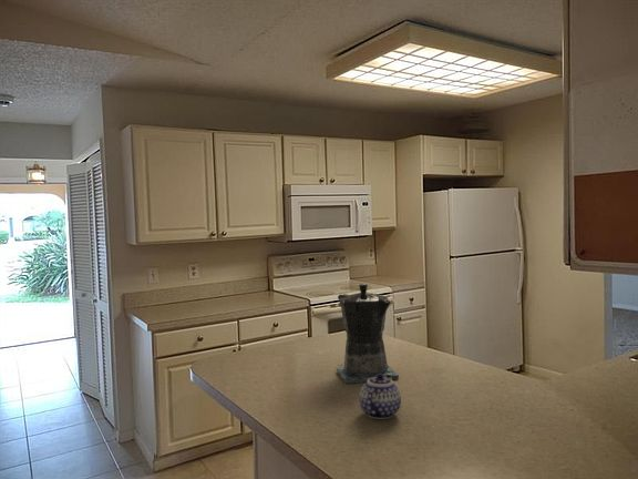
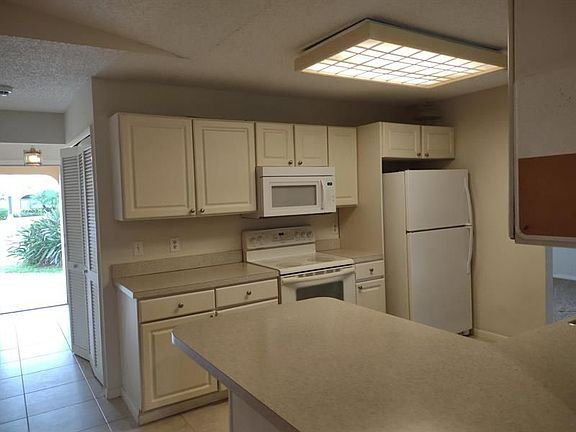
- coffee maker [336,283,400,385]
- teapot [358,374,402,420]
